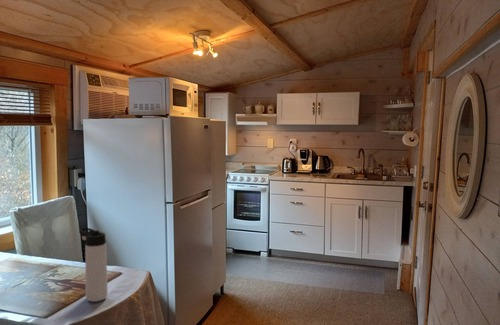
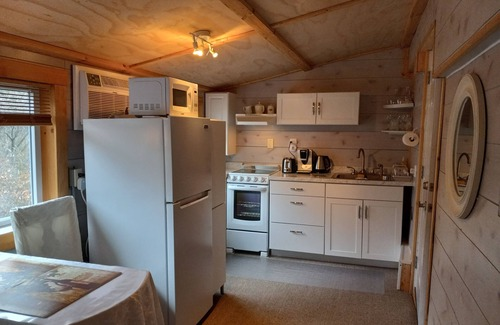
- thermos bottle [79,227,109,303]
